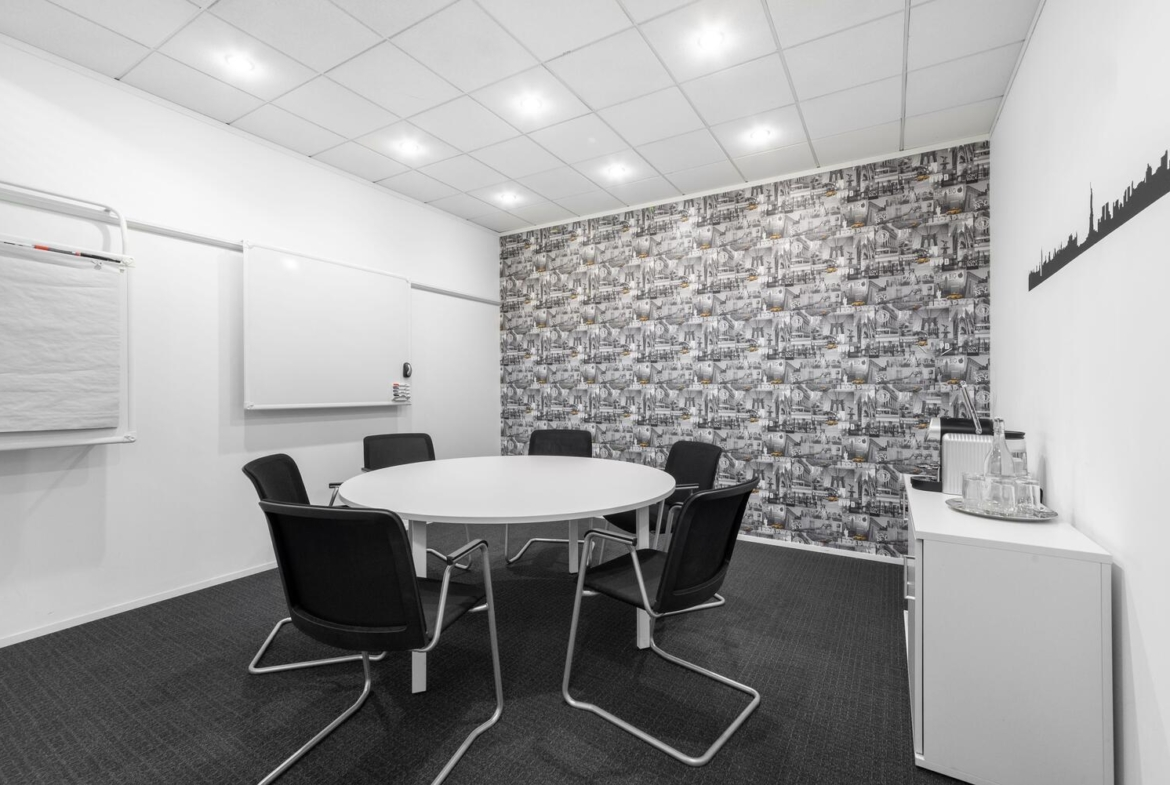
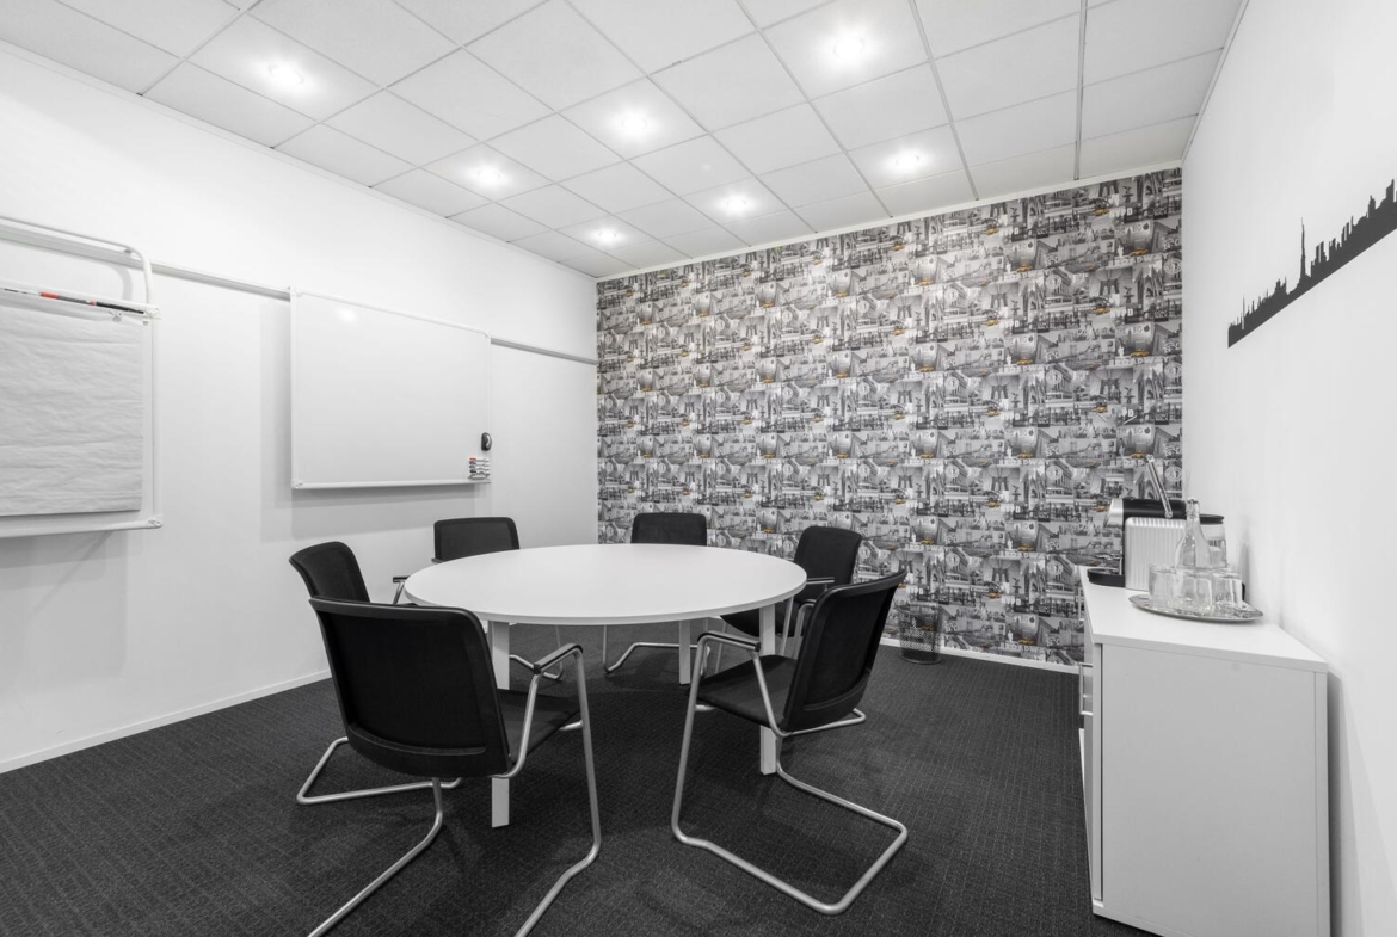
+ waste bin [894,603,946,665]
